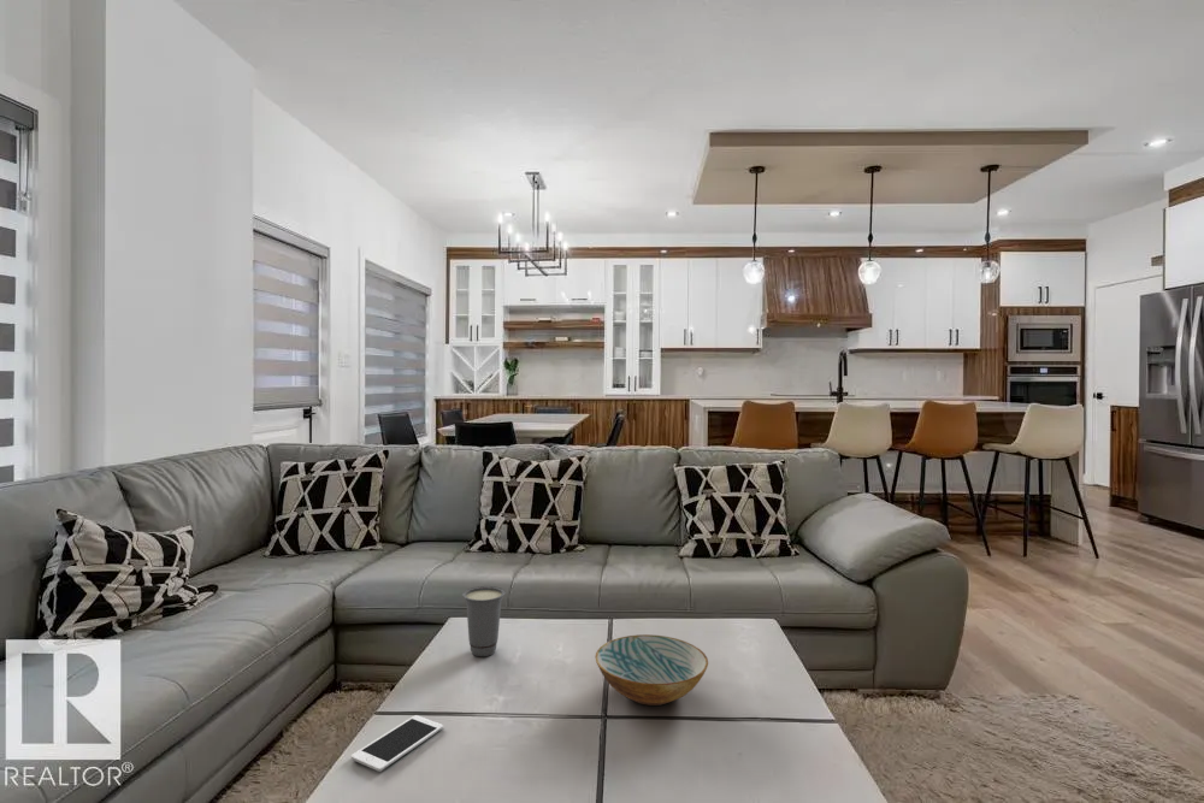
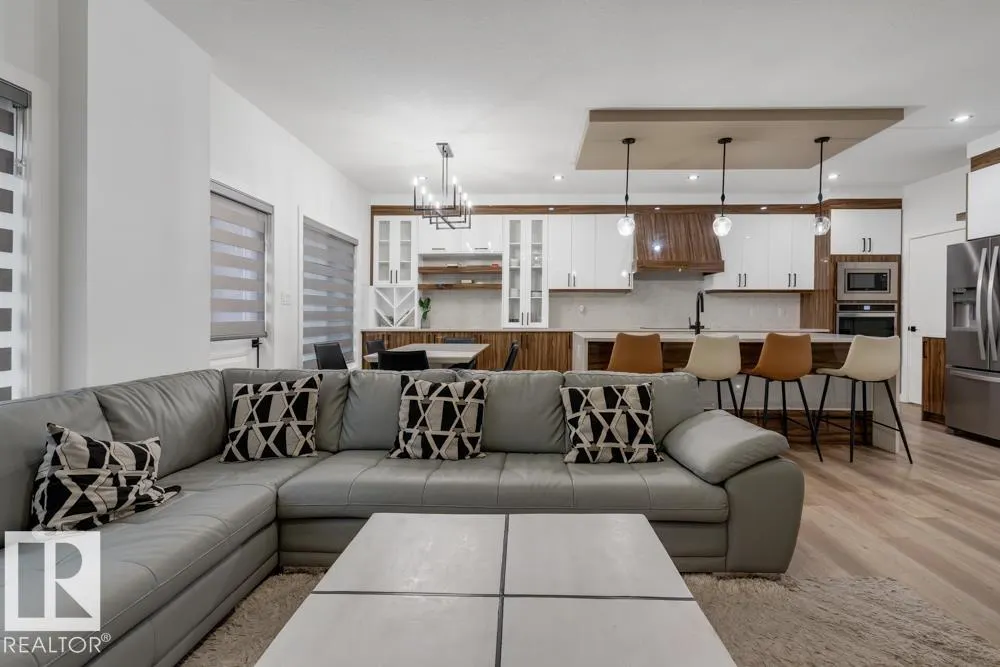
- bowl [594,633,709,707]
- cup [461,585,507,657]
- cell phone [350,714,444,773]
